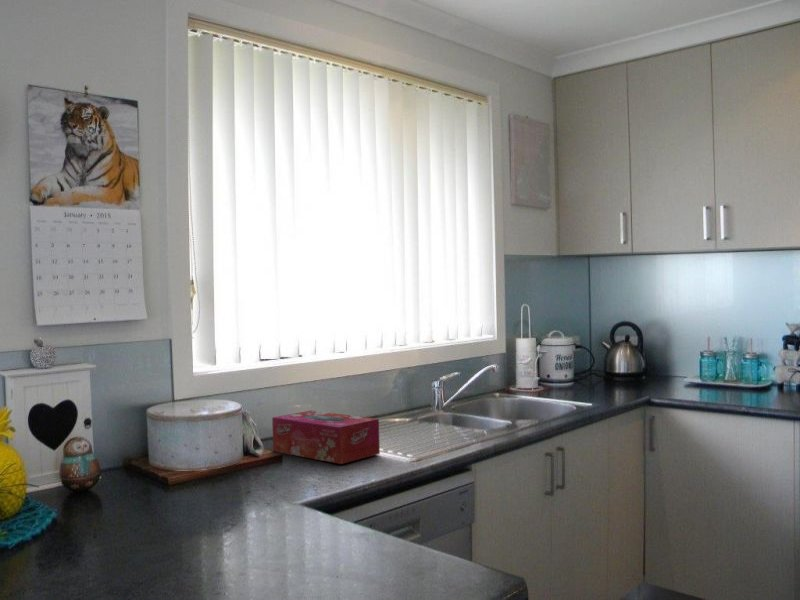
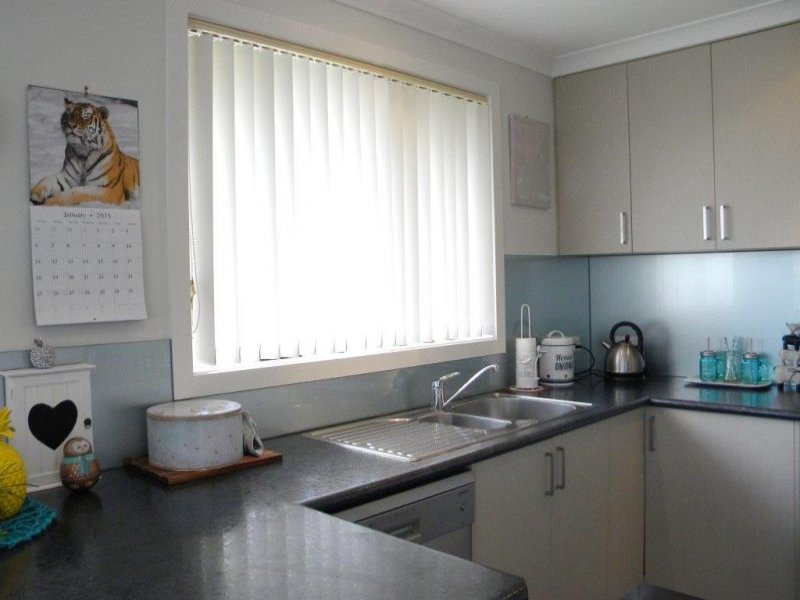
- tissue box [271,410,381,465]
